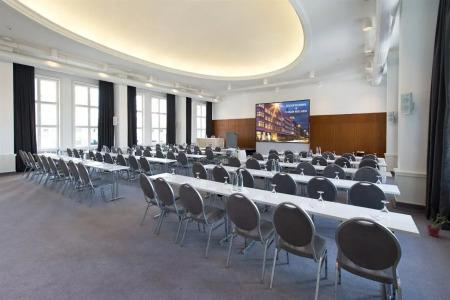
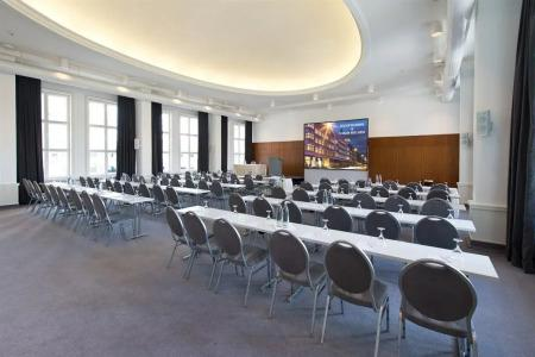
- potted plant [426,214,450,238]
